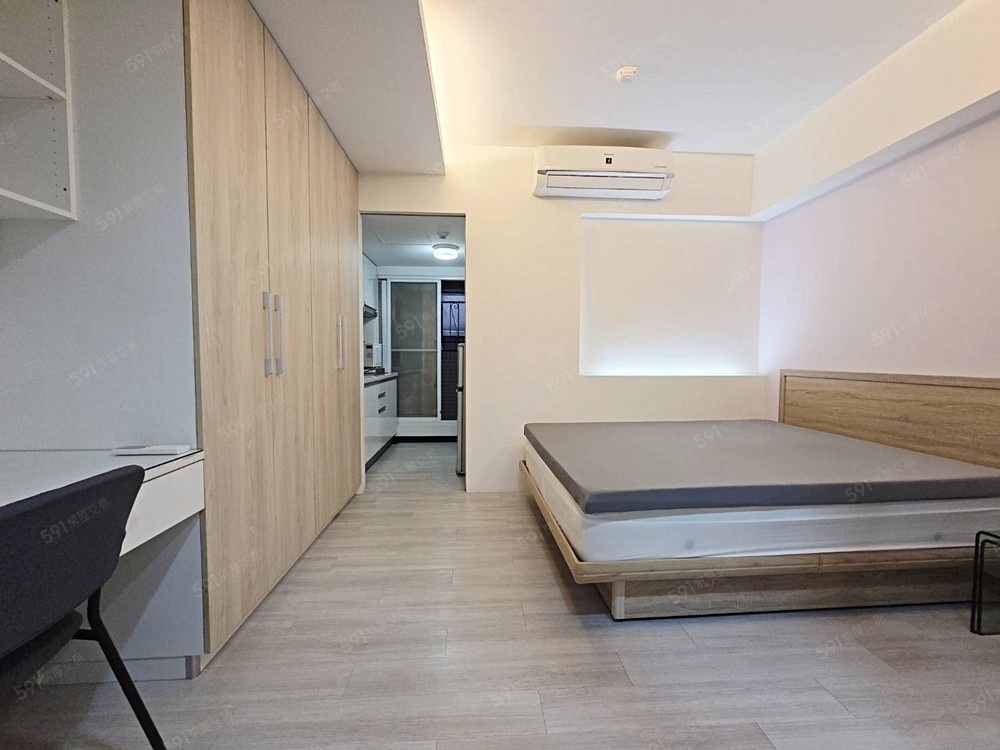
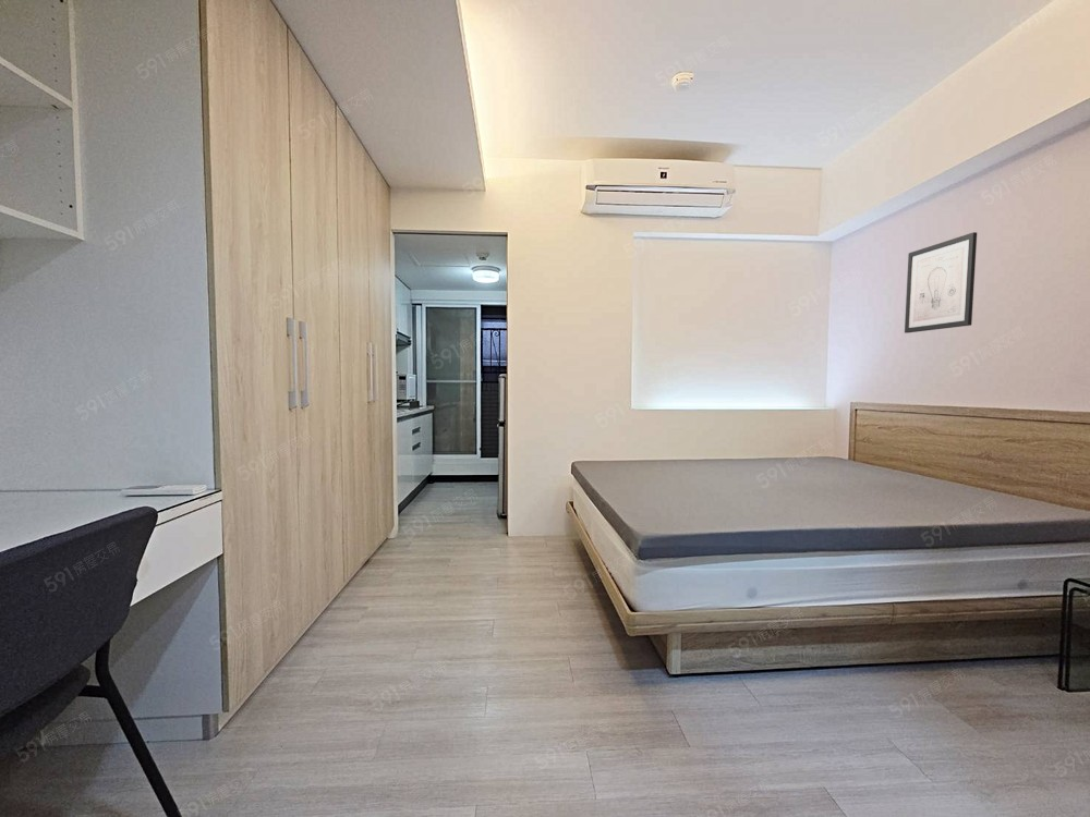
+ wall art [904,231,978,334]
